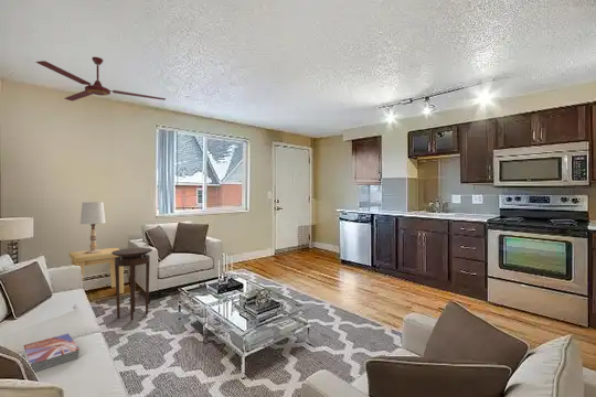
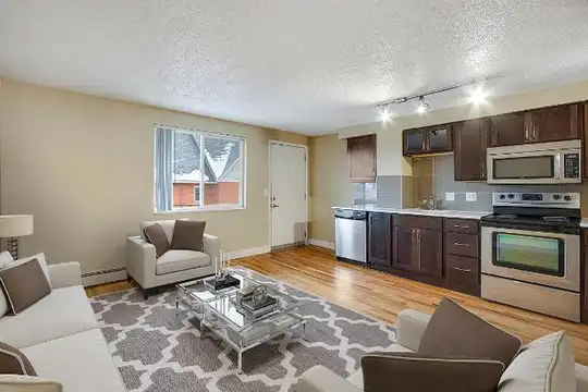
- table lamp [79,201,107,254]
- ceiling fan [34,56,167,103]
- textbook [22,333,81,373]
- stool [111,247,153,322]
- side table [68,247,125,294]
